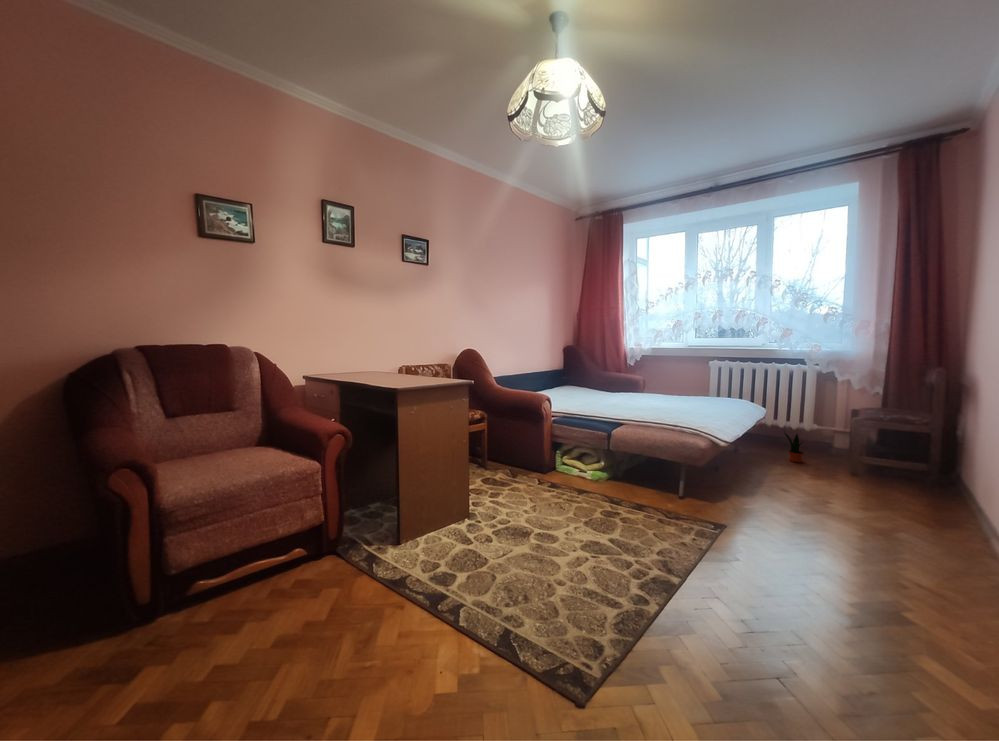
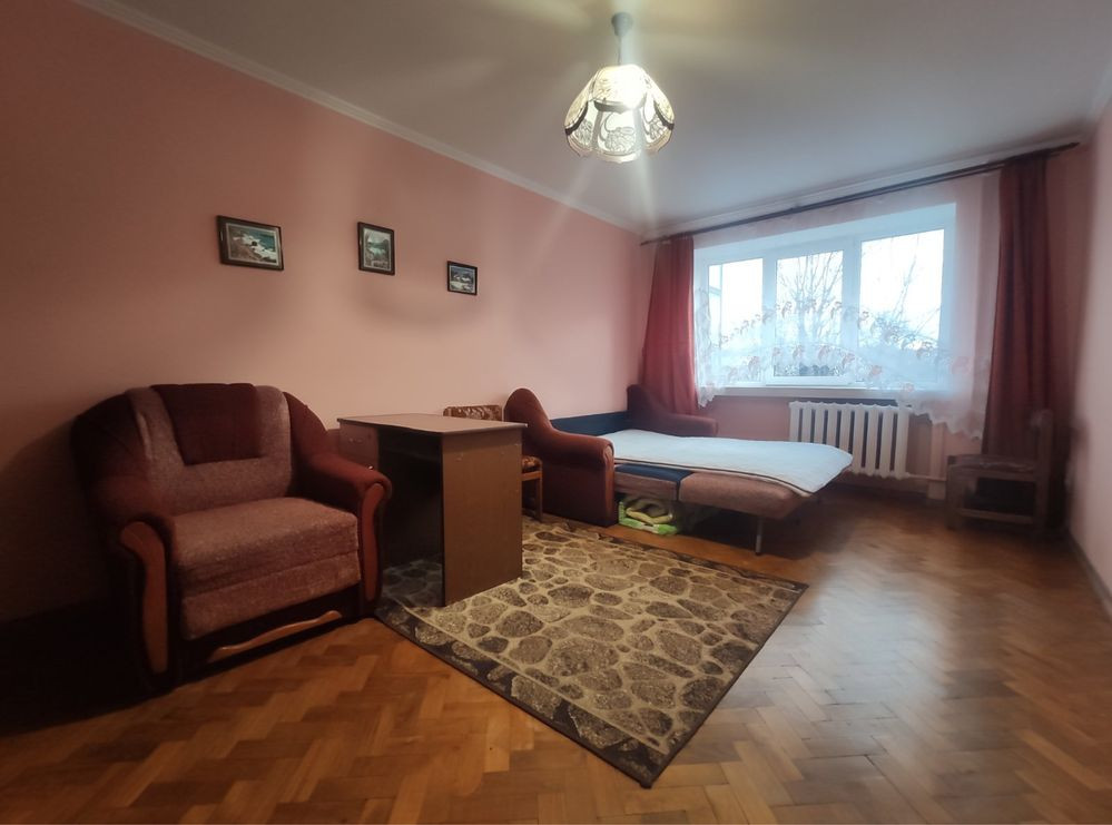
- potted plant [782,429,805,464]
